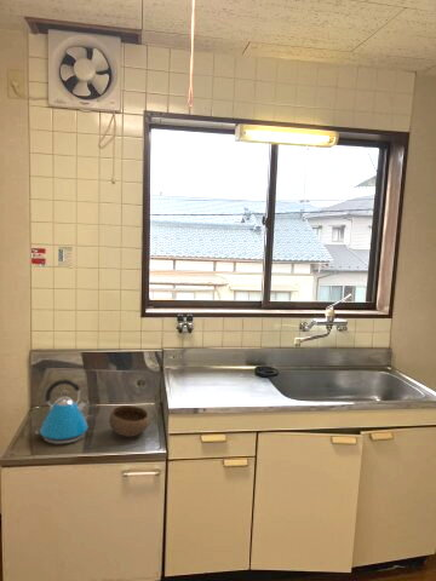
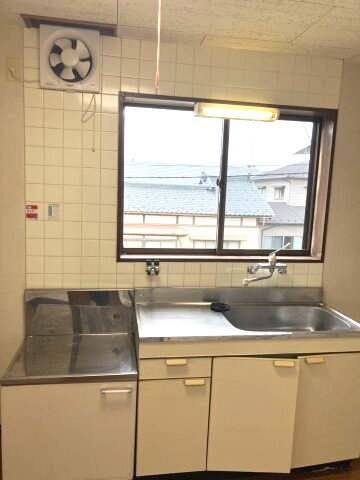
- bowl [108,404,150,438]
- kettle [34,378,91,445]
